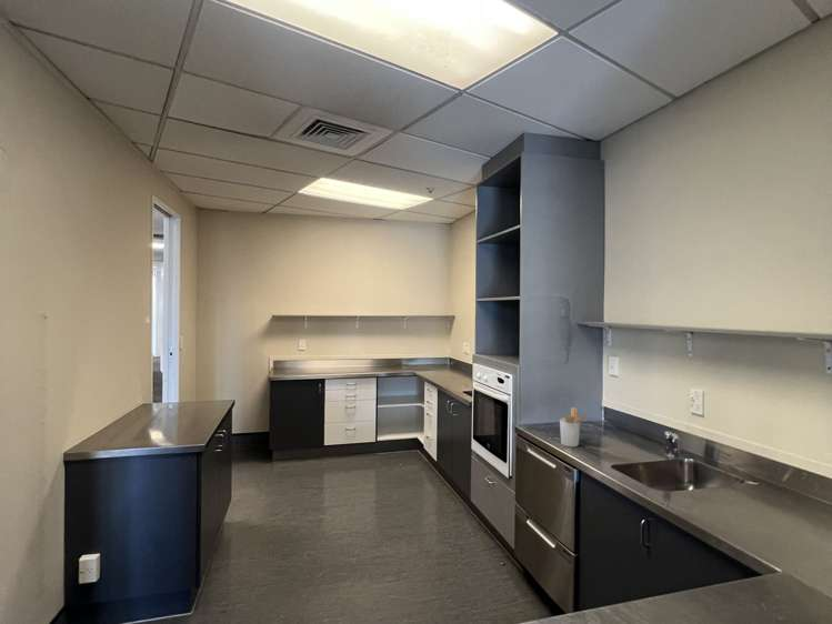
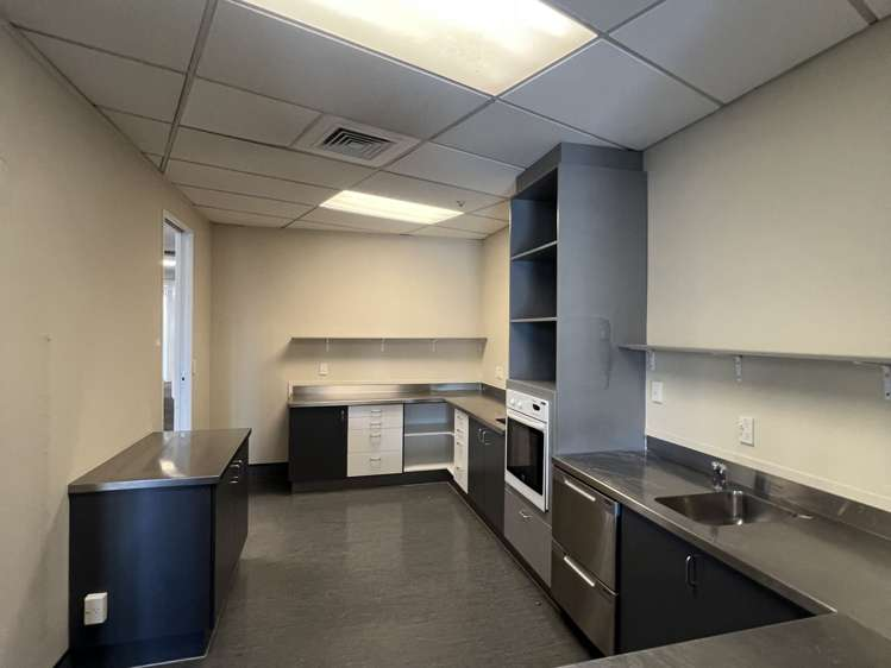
- utensil holder [559,406,590,447]
